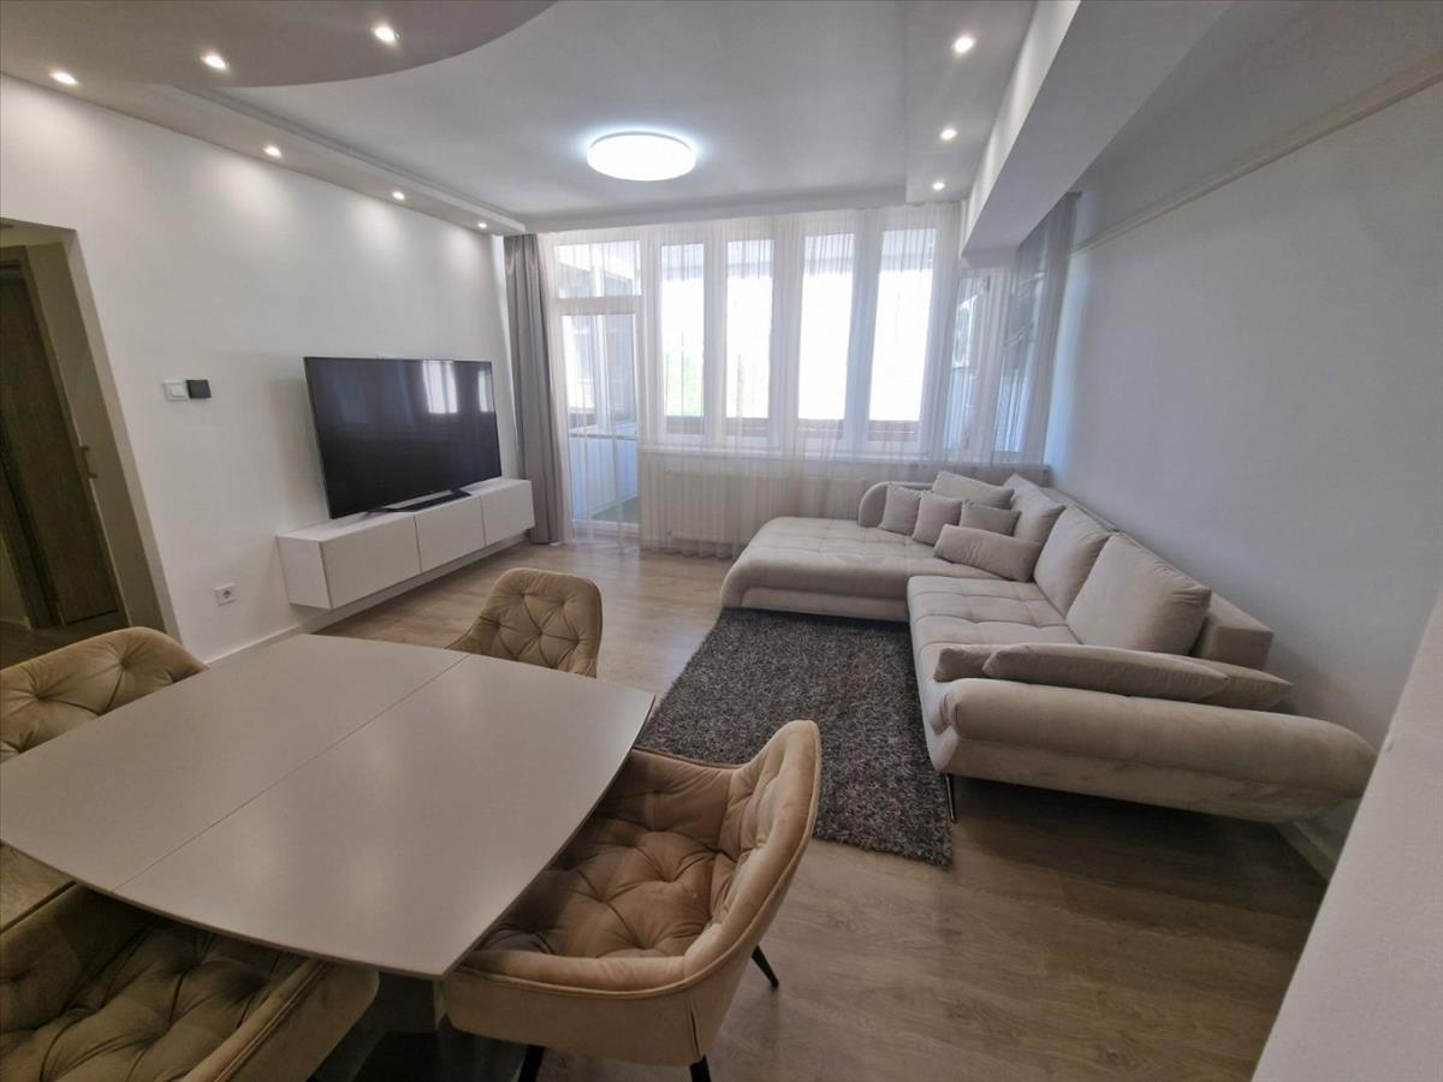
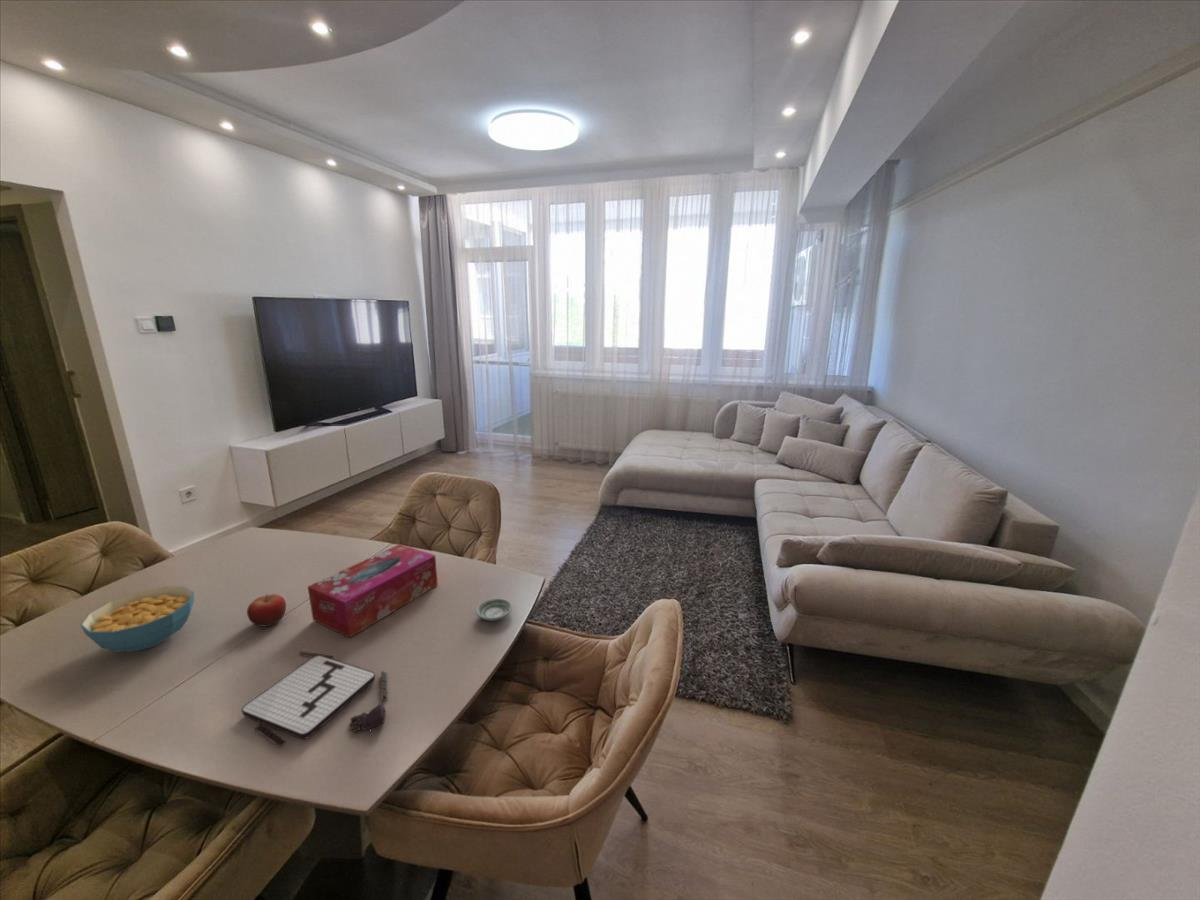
+ board game [240,650,389,748]
+ fruit [246,593,287,627]
+ cereal bowl [80,585,195,652]
+ tissue box [307,543,439,639]
+ saucer [475,597,513,622]
